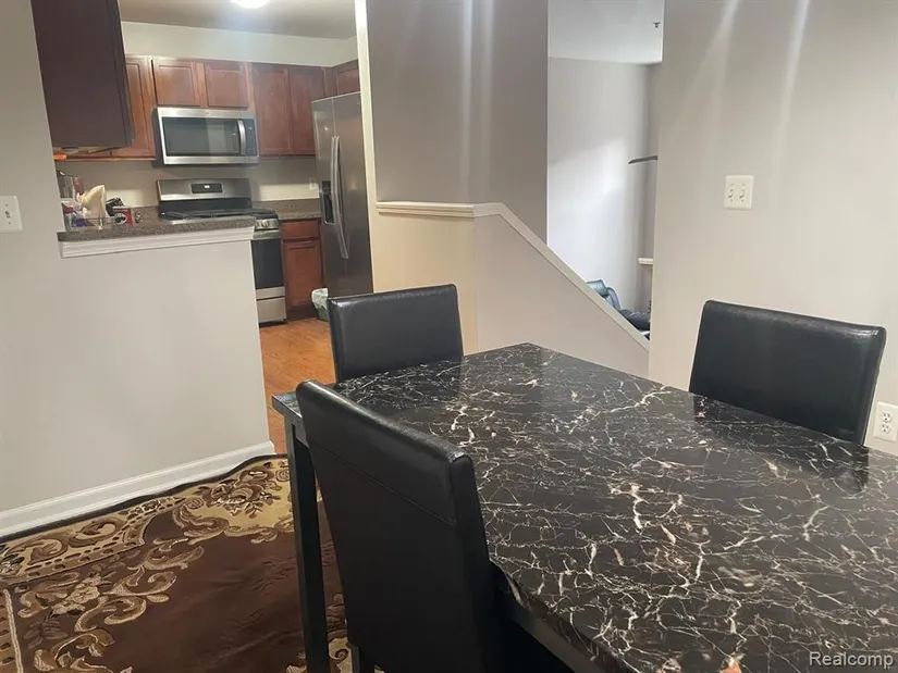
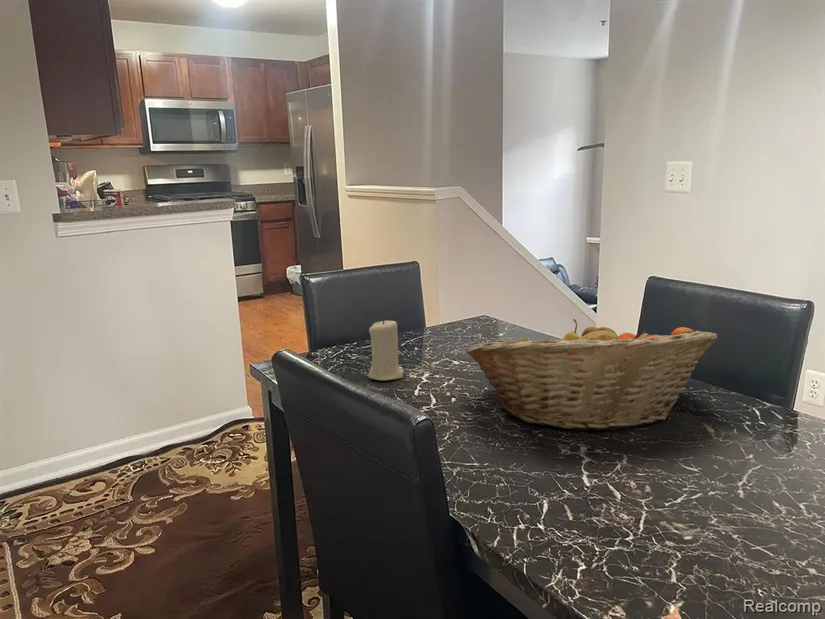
+ candle [367,318,405,381]
+ fruit basket [465,318,718,432]
